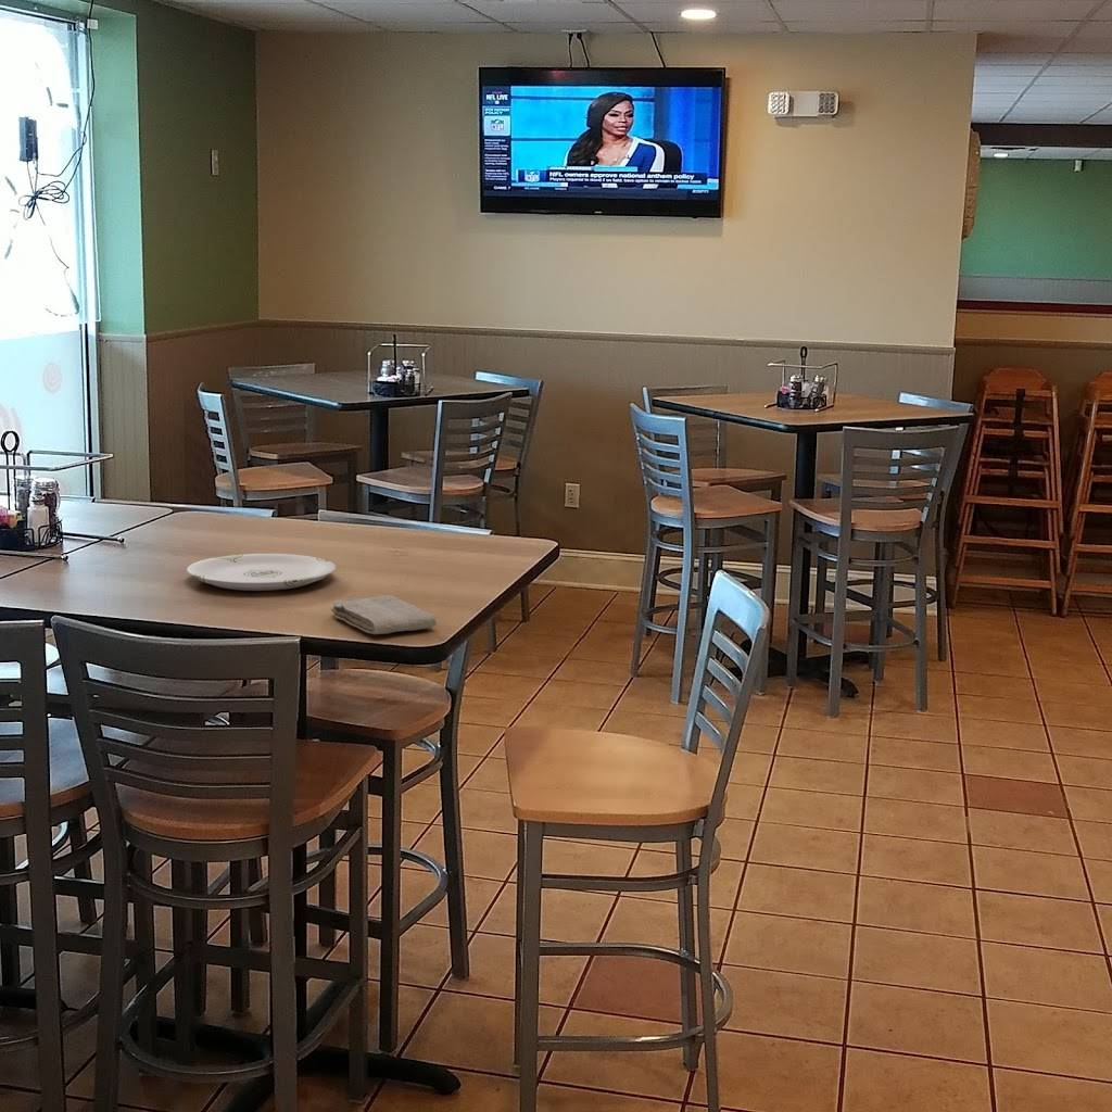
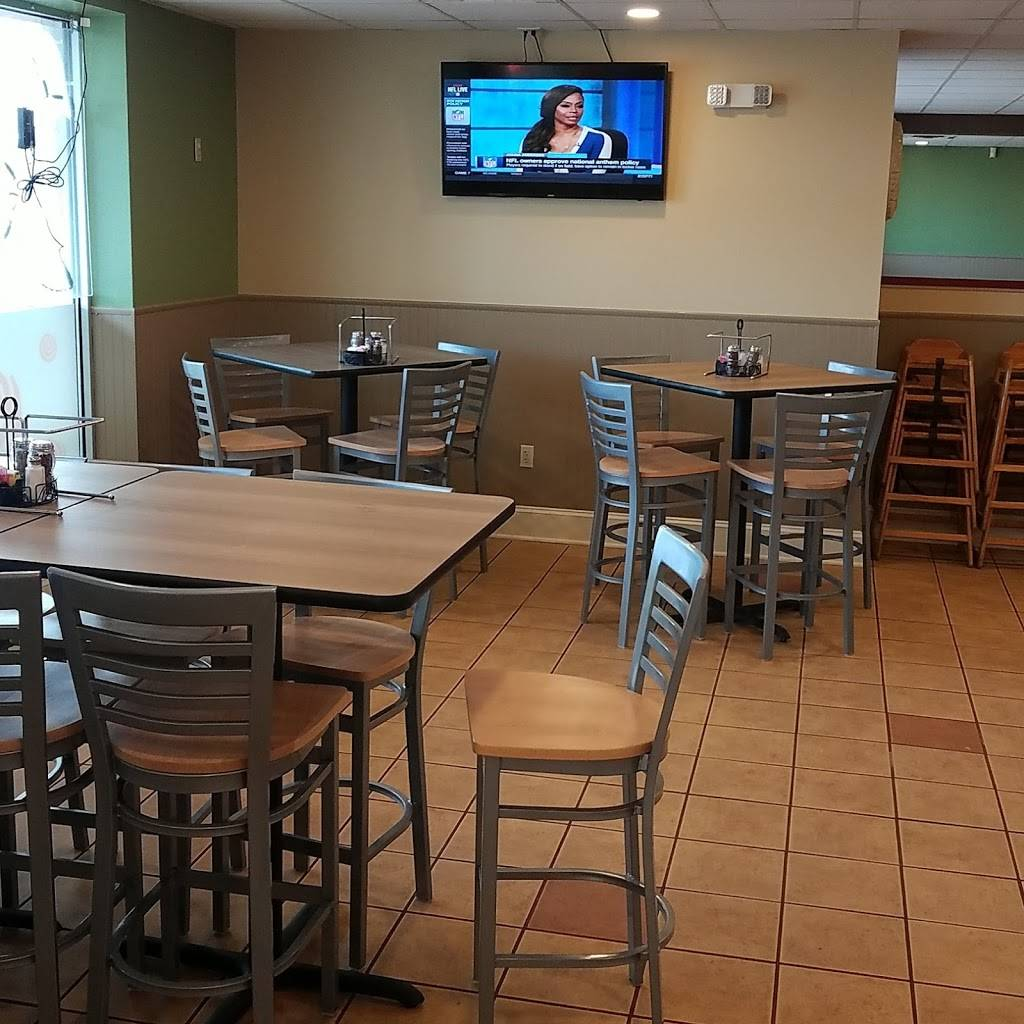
- washcloth [330,594,438,635]
- plate [186,553,337,592]
